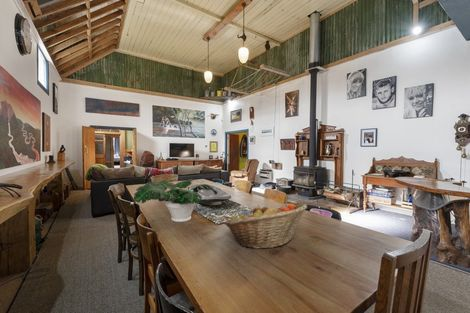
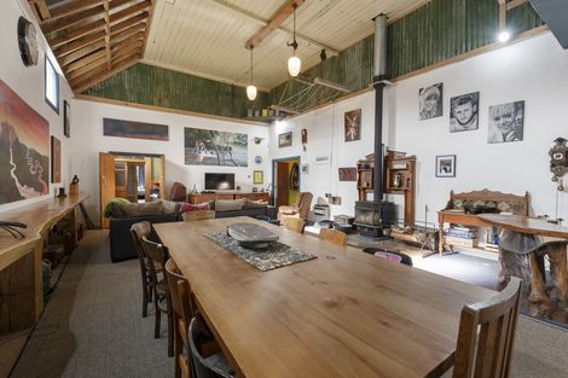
- fruit basket [223,203,308,250]
- potted plant [133,178,218,223]
